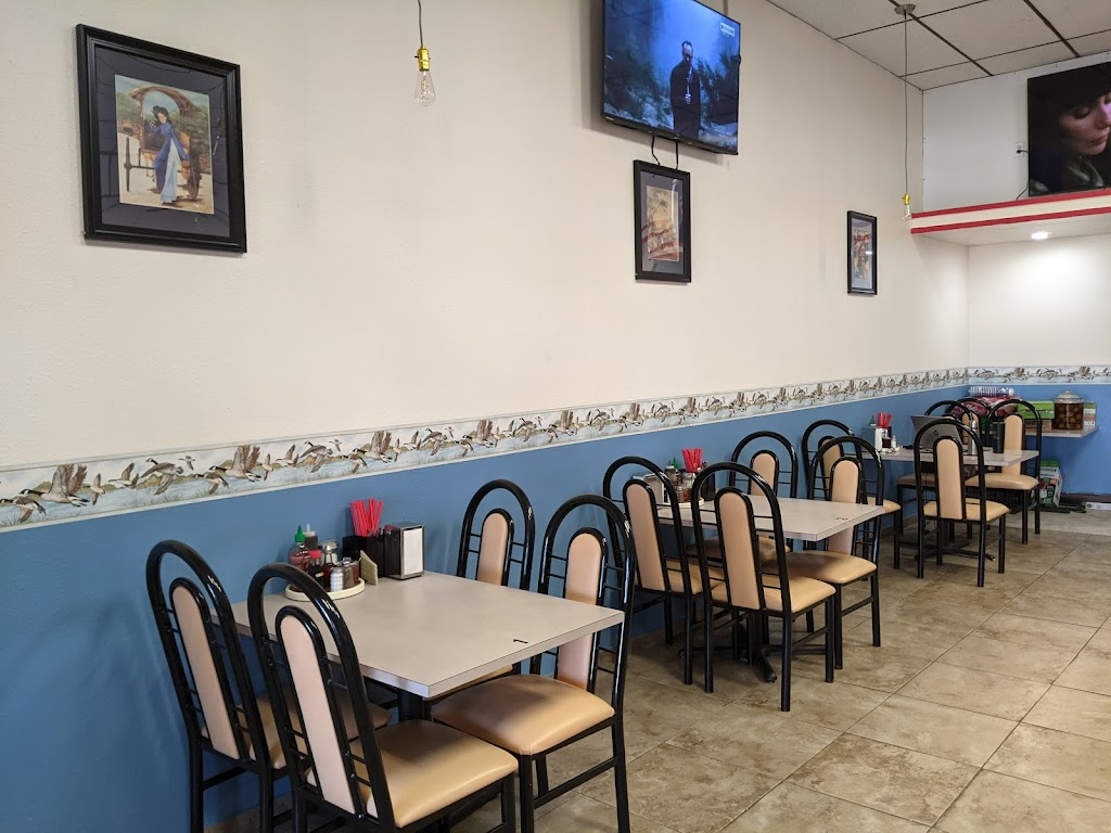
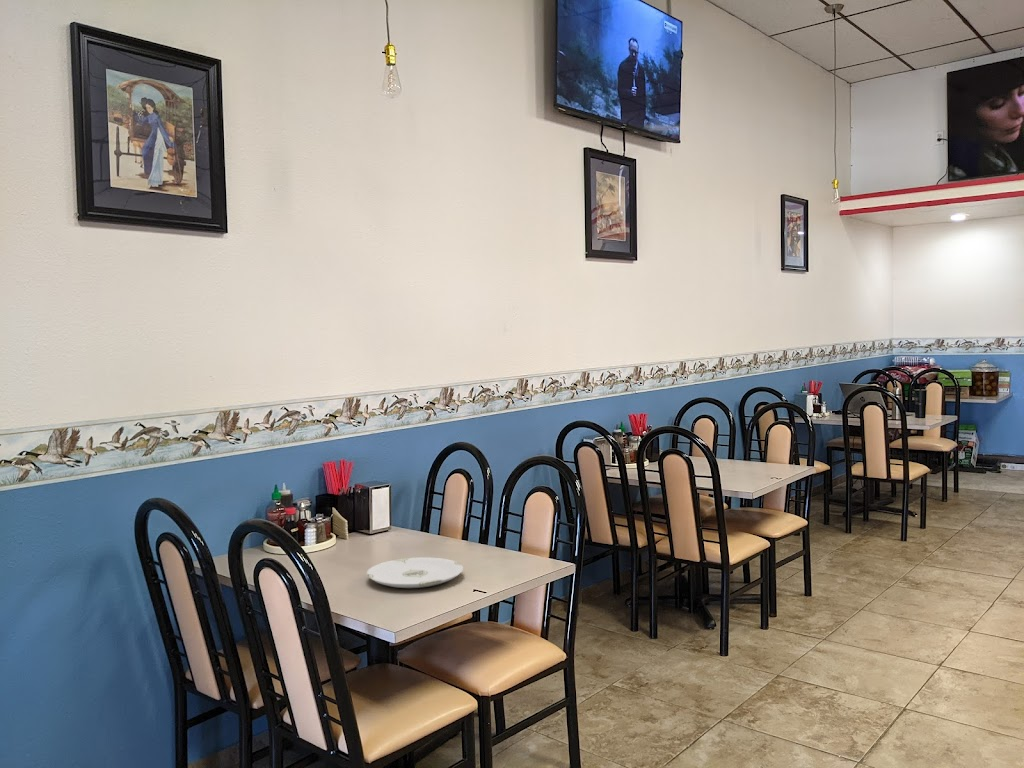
+ plate [366,556,464,589]
